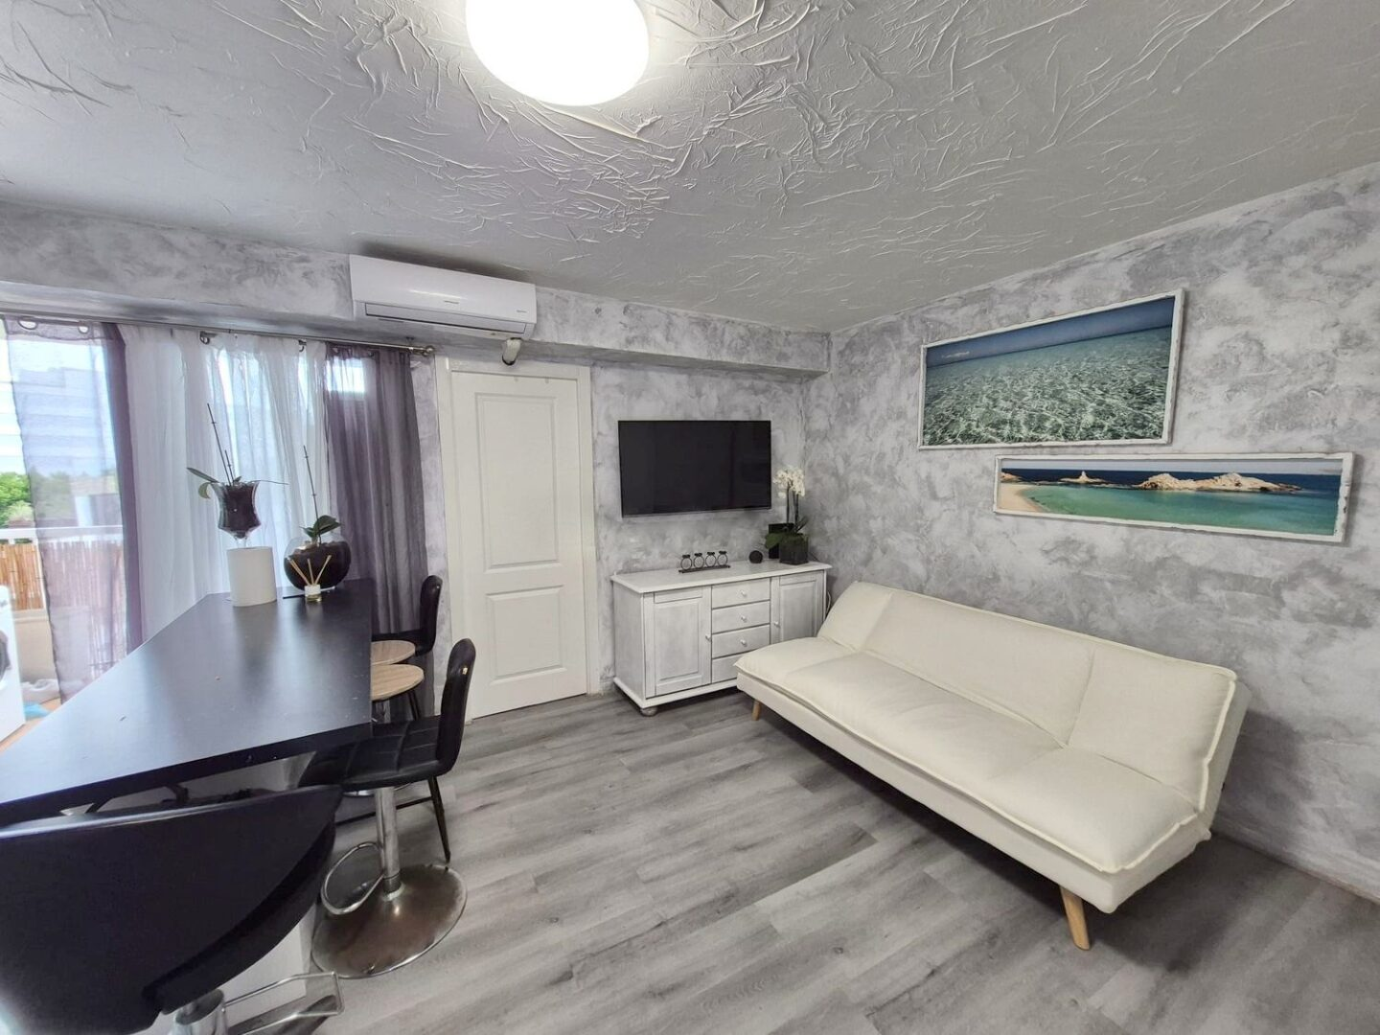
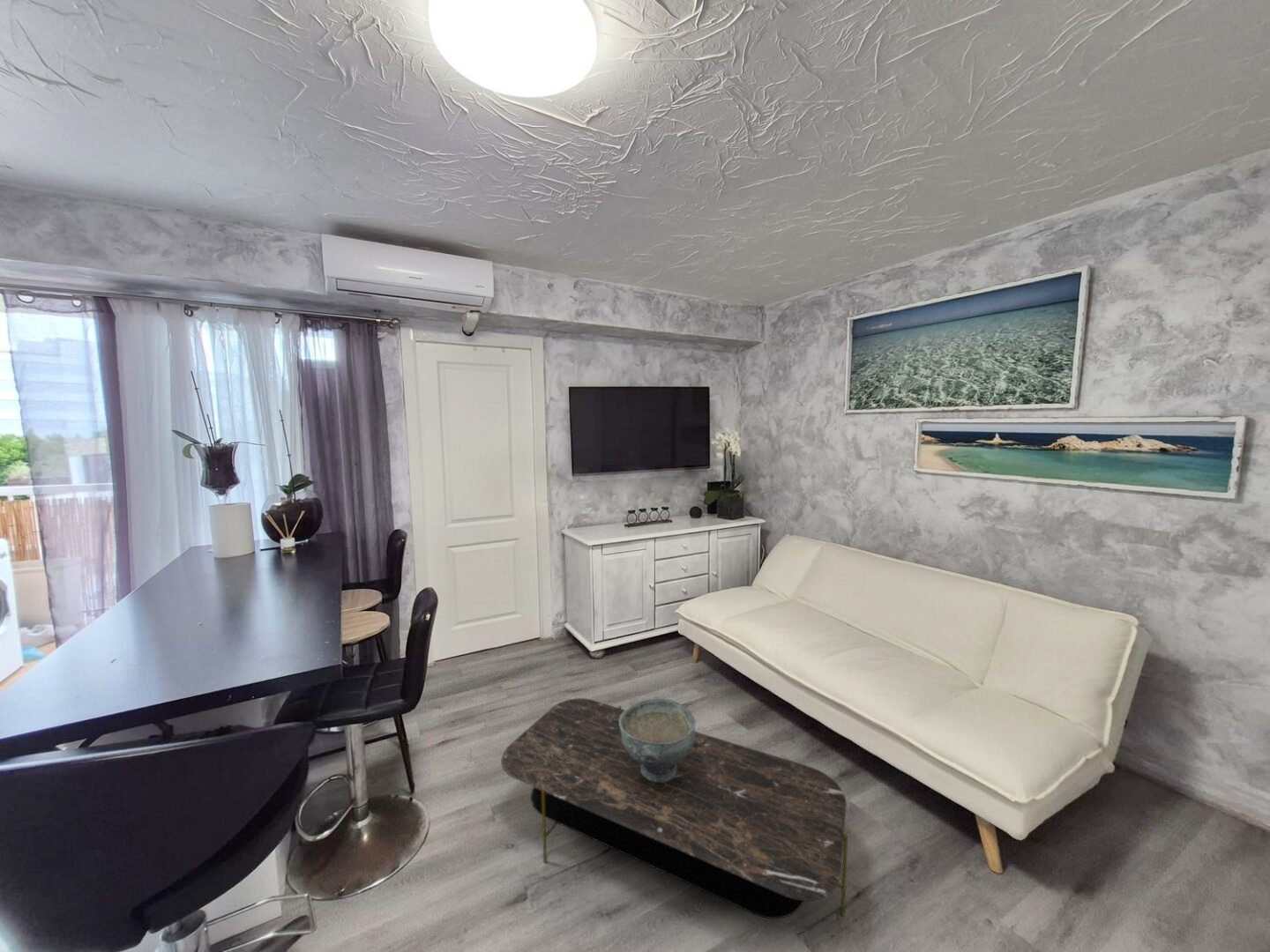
+ coffee table [500,697,848,919]
+ decorative bowl [619,697,697,783]
